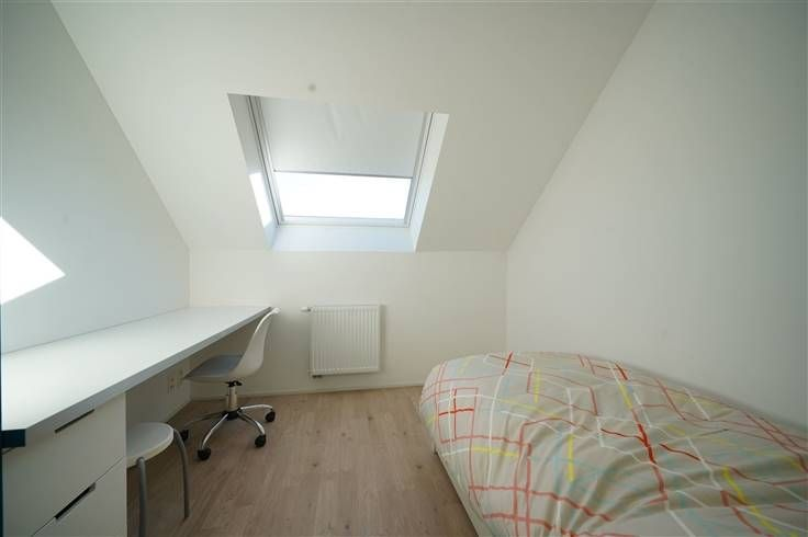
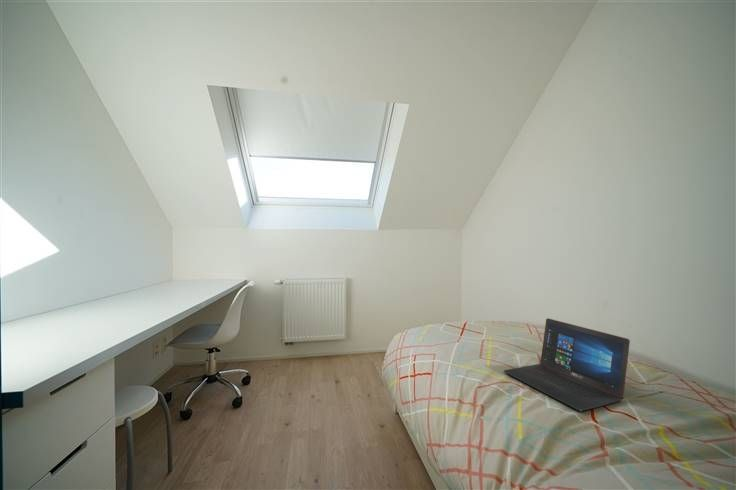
+ laptop [503,317,631,412]
